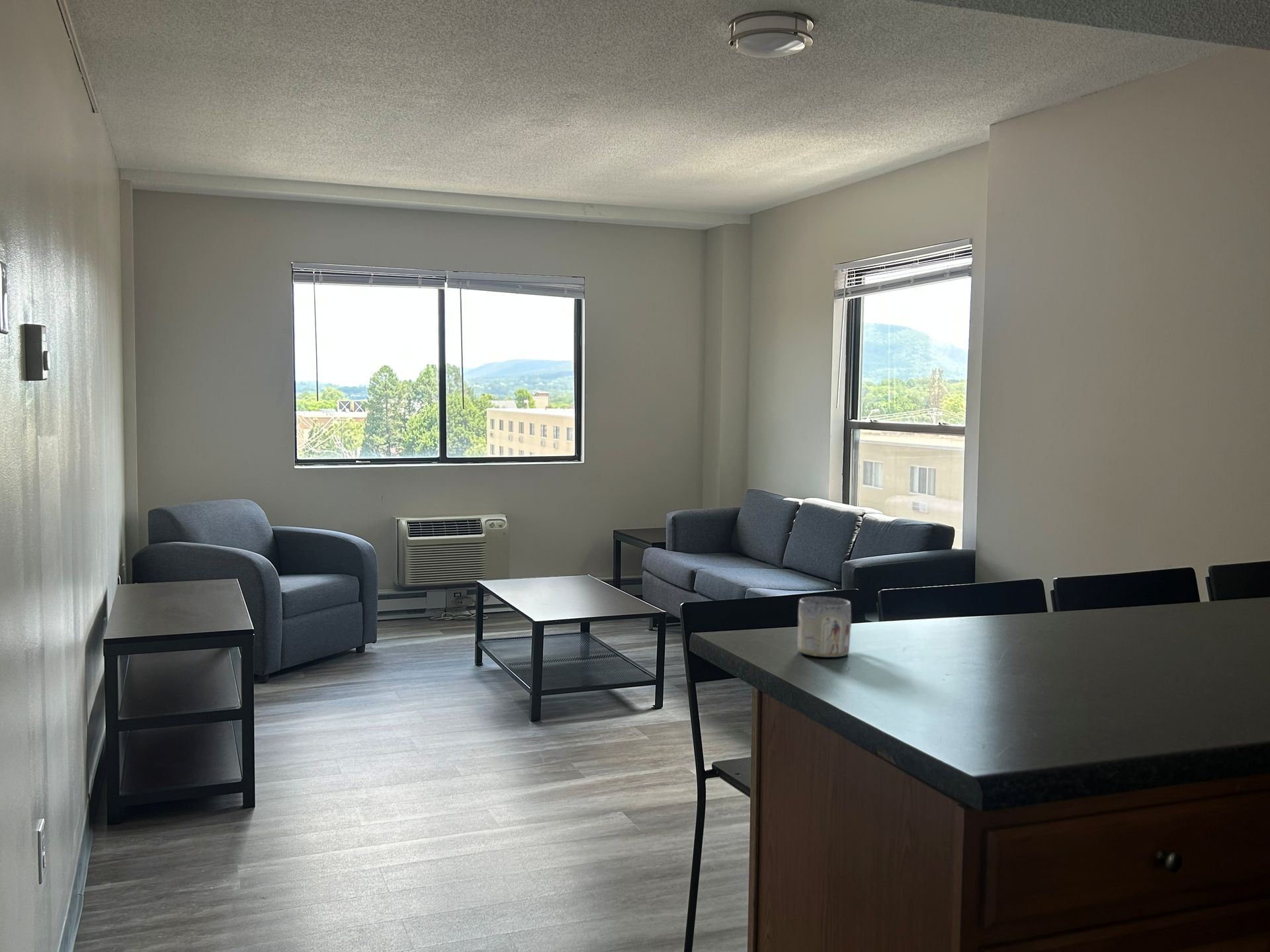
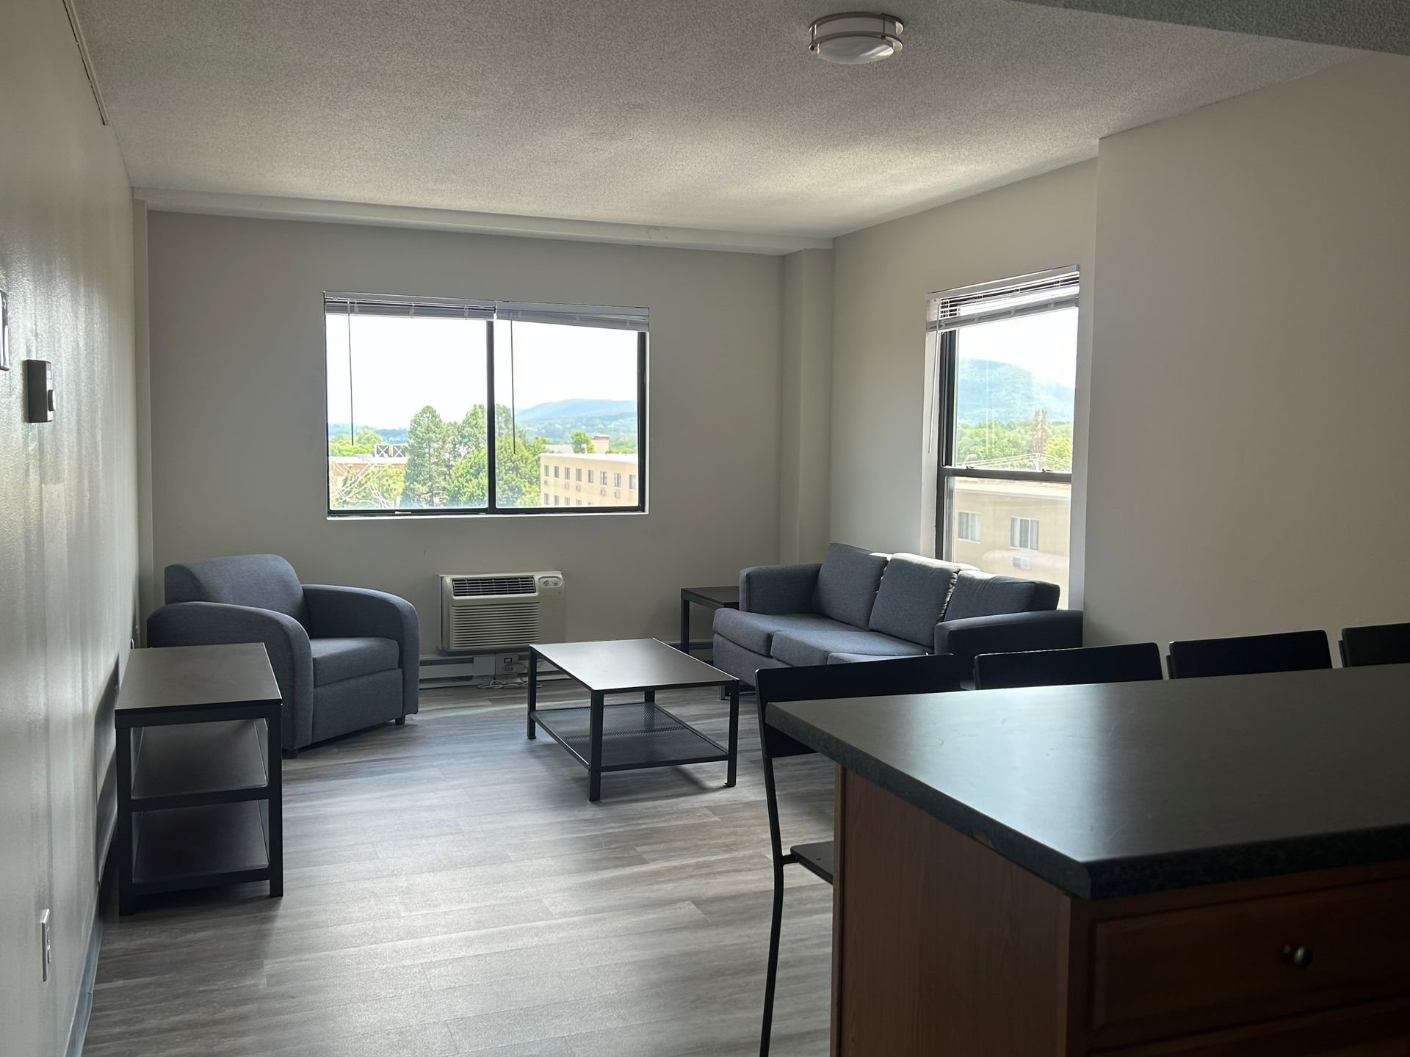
- mug [797,596,852,658]
